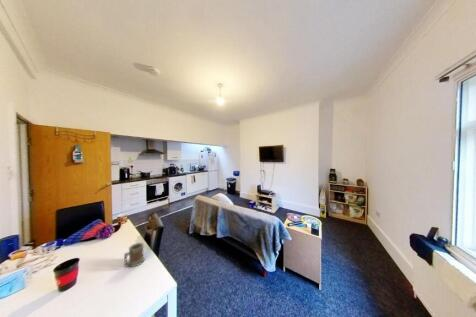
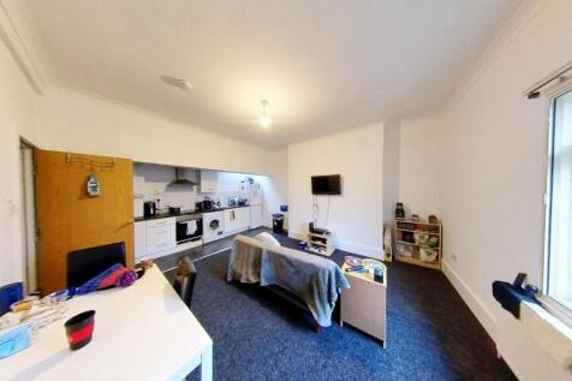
- mug [123,242,145,268]
